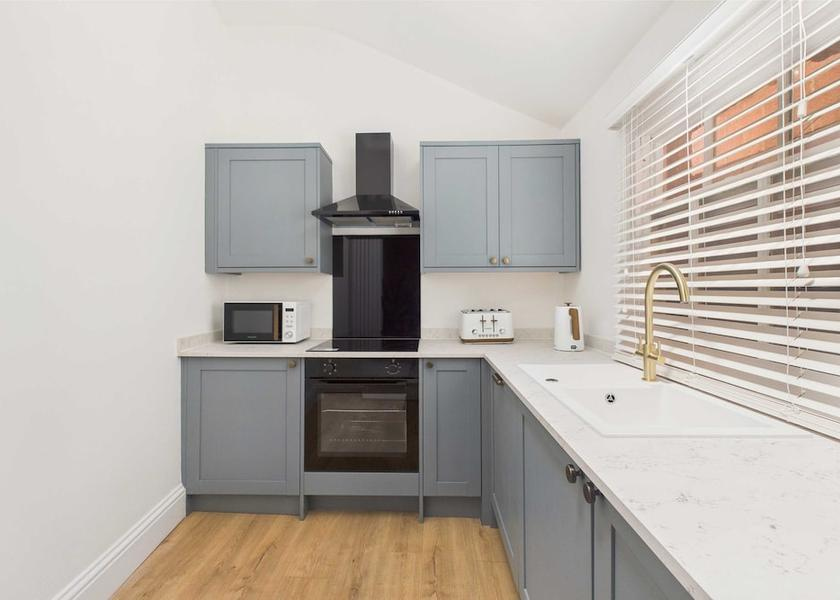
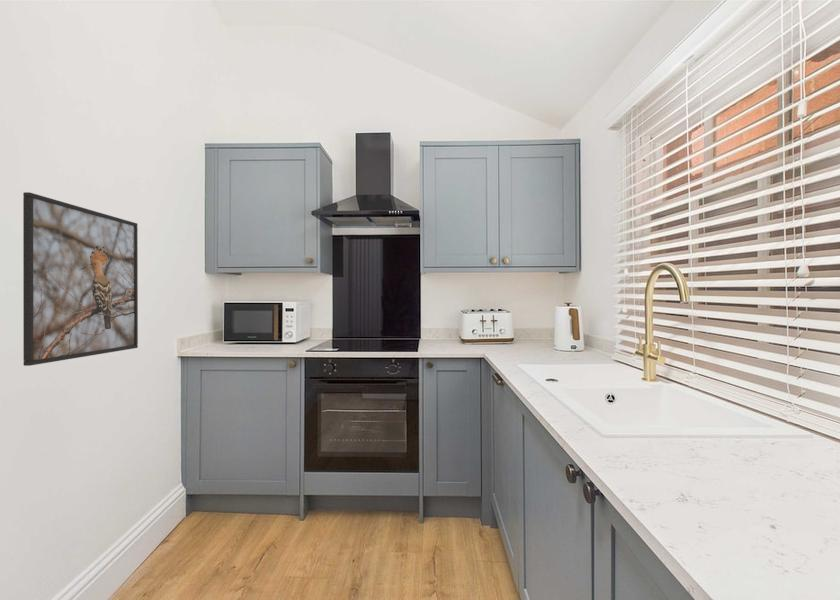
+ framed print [22,191,139,367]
